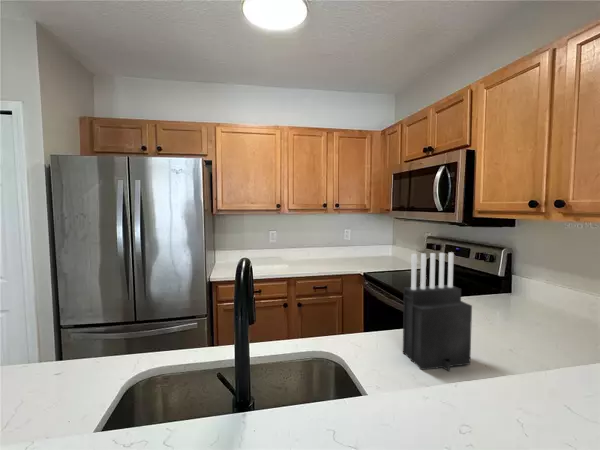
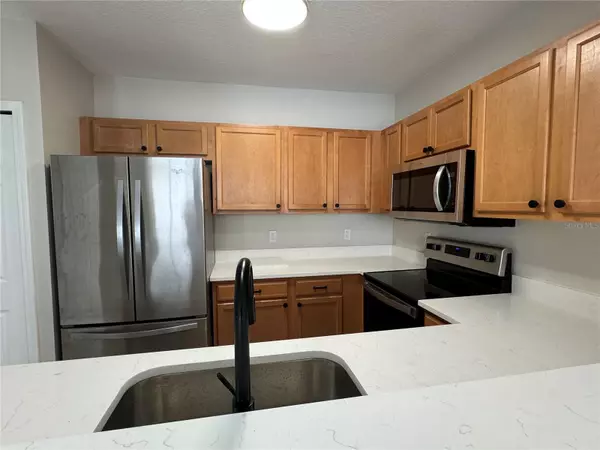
- knife block [402,251,473,372]
